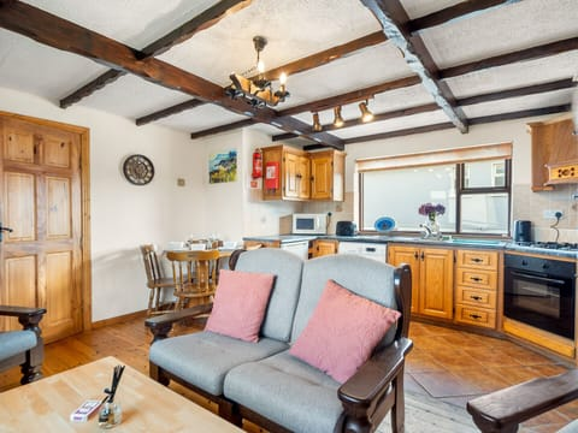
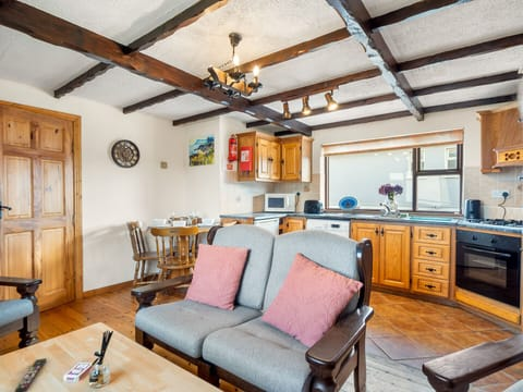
+ remote control [14,357,48,392]
